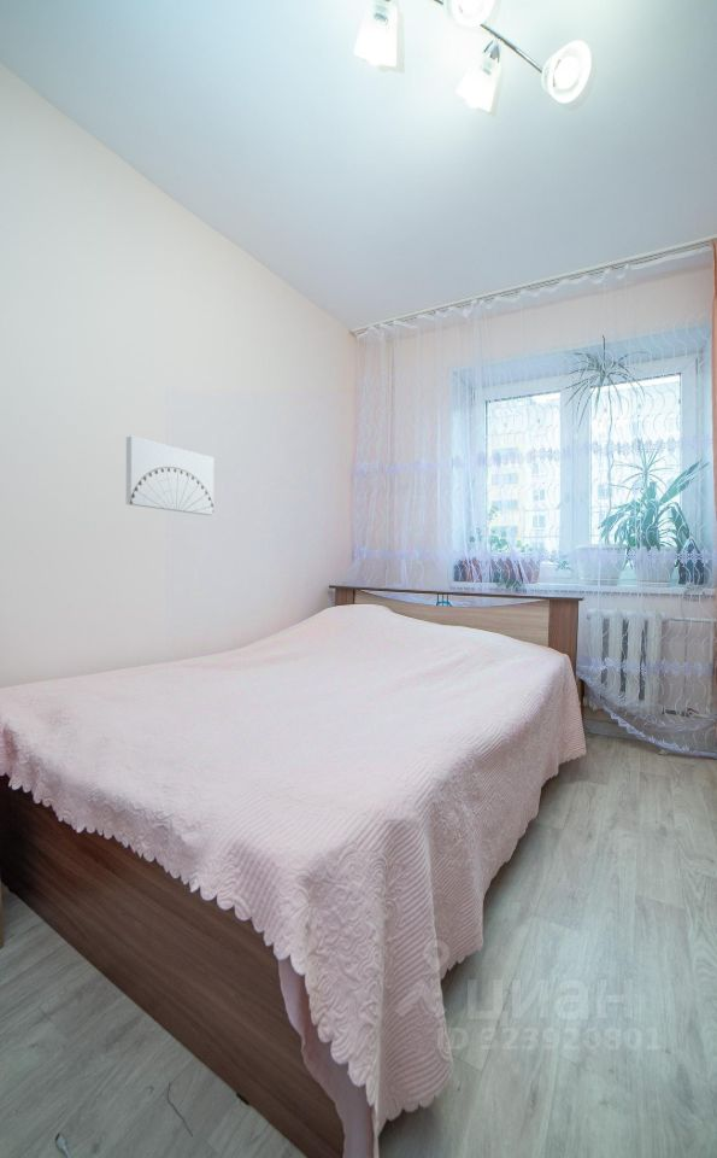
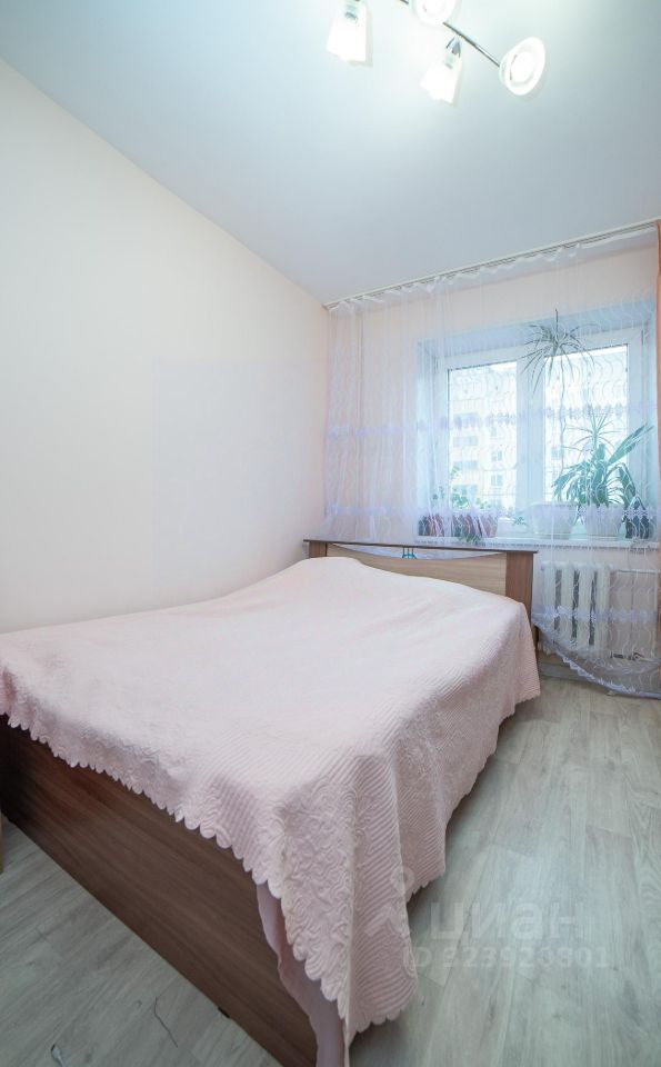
- wall art [125,435,214,516]
